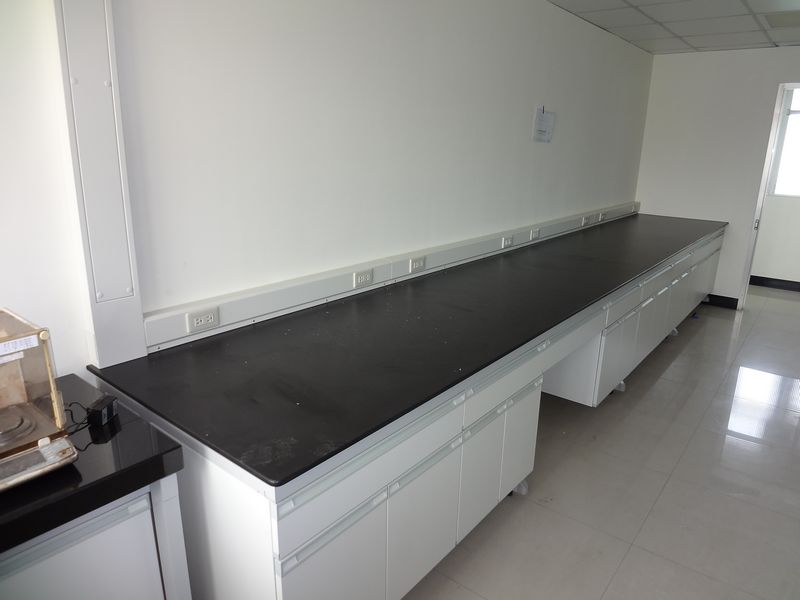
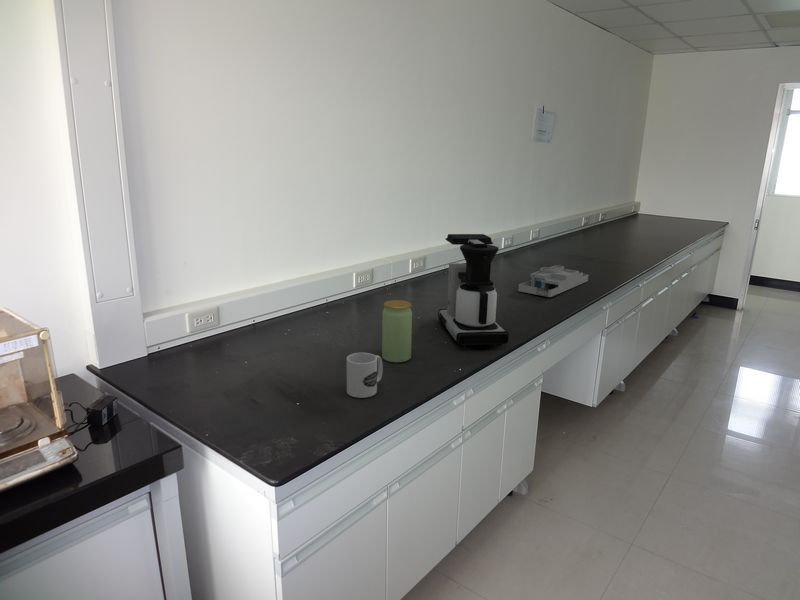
+ jar [381,299,413,363]
+ coffee maker [437,233,510,348]
+ desk organizer [517,264,589,298]
+ mug [346,352,384,399]
